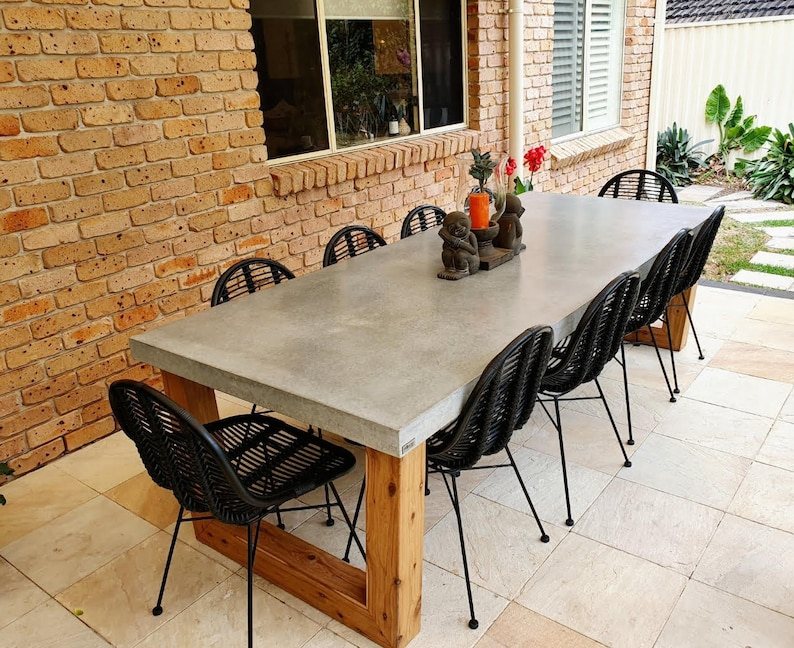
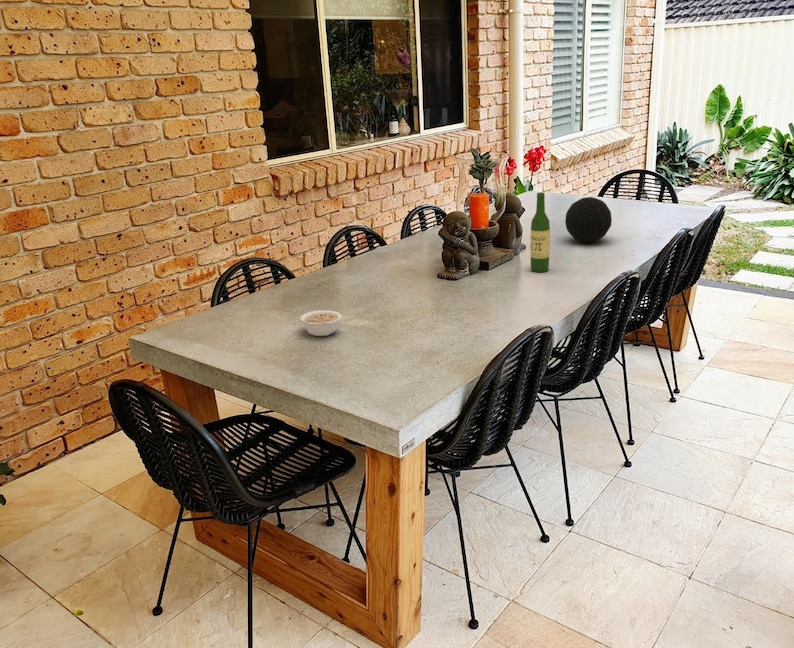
+ legume [299,309,343,337]
+ wine bottle [529,192,551,273]
+ decorative orb [564,196,613,244]
